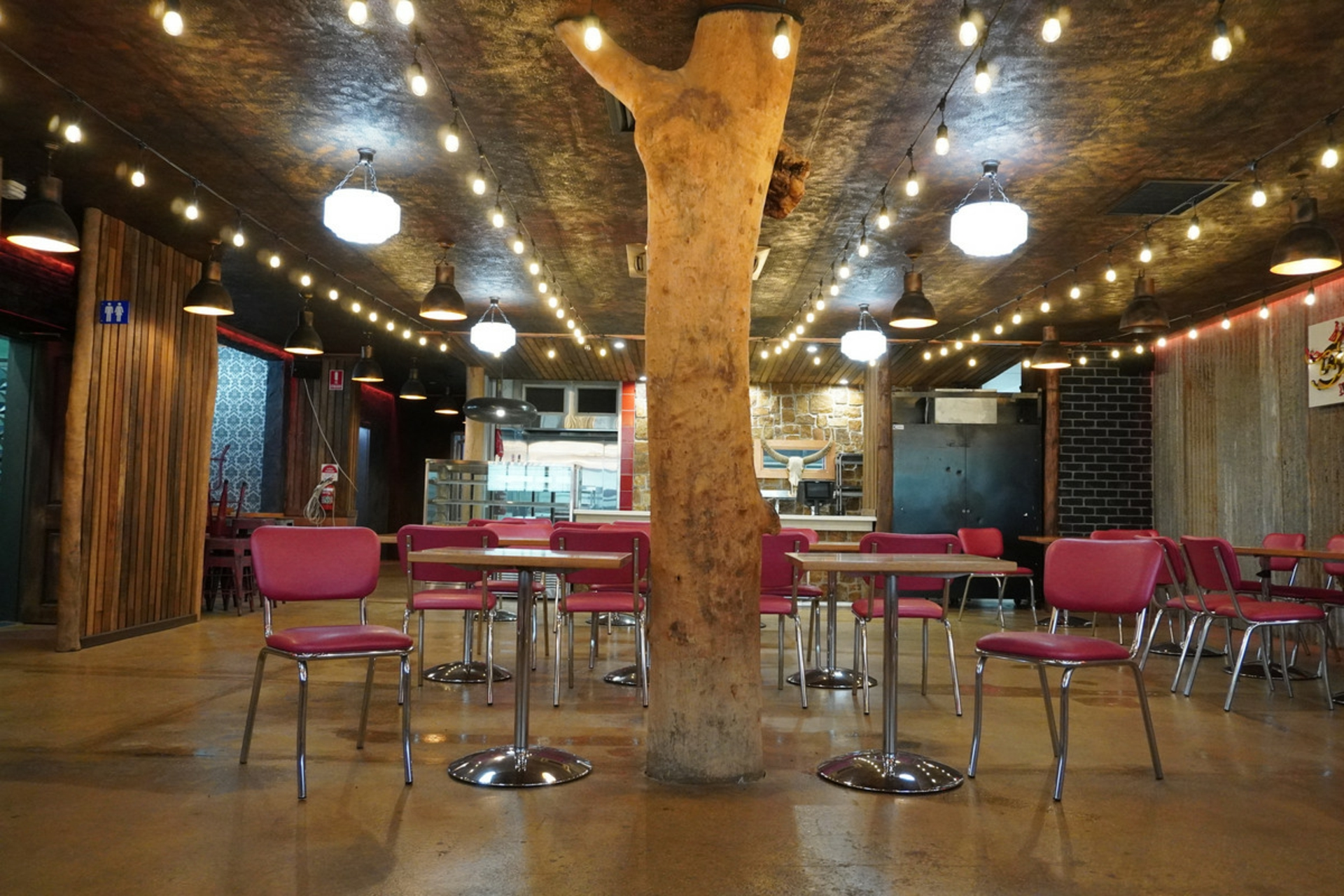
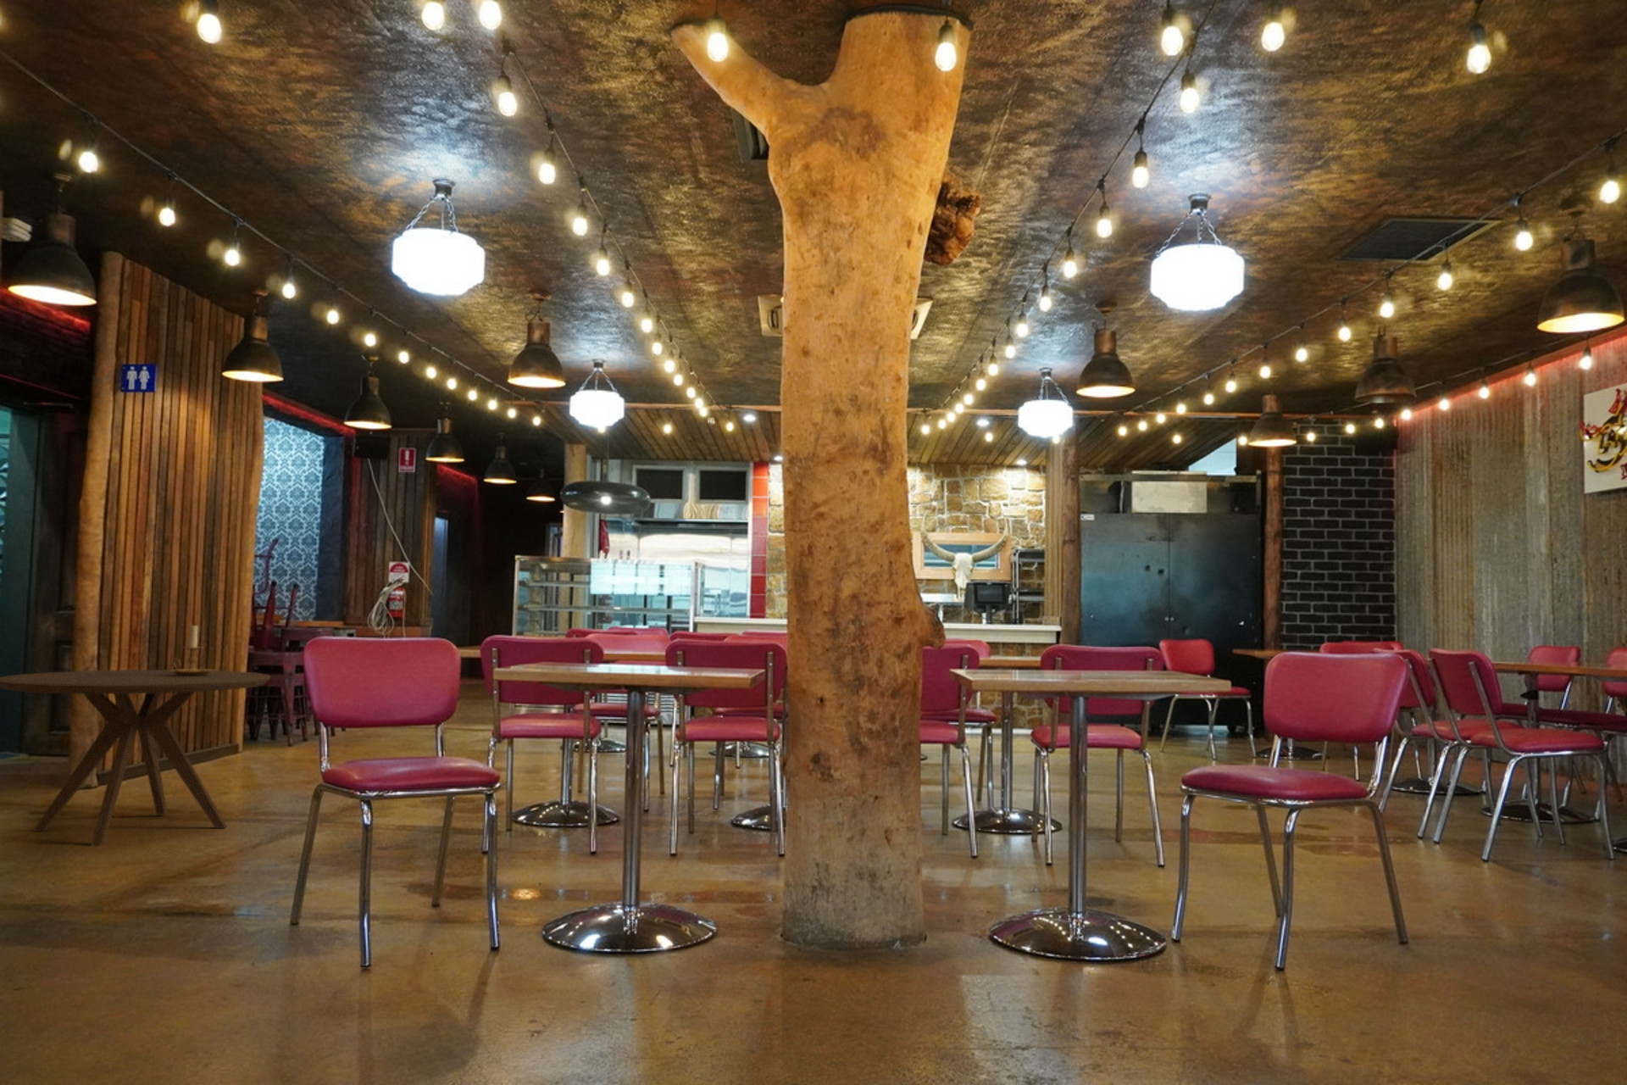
+ dining table [0,668,271,846]
+ candle holder [168,622,217,676]
